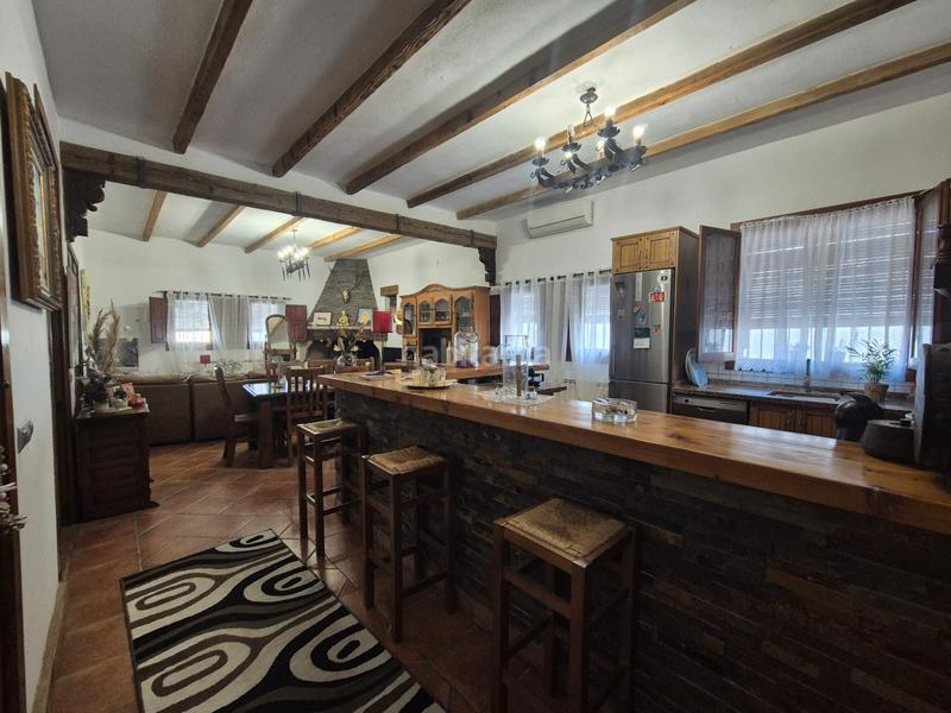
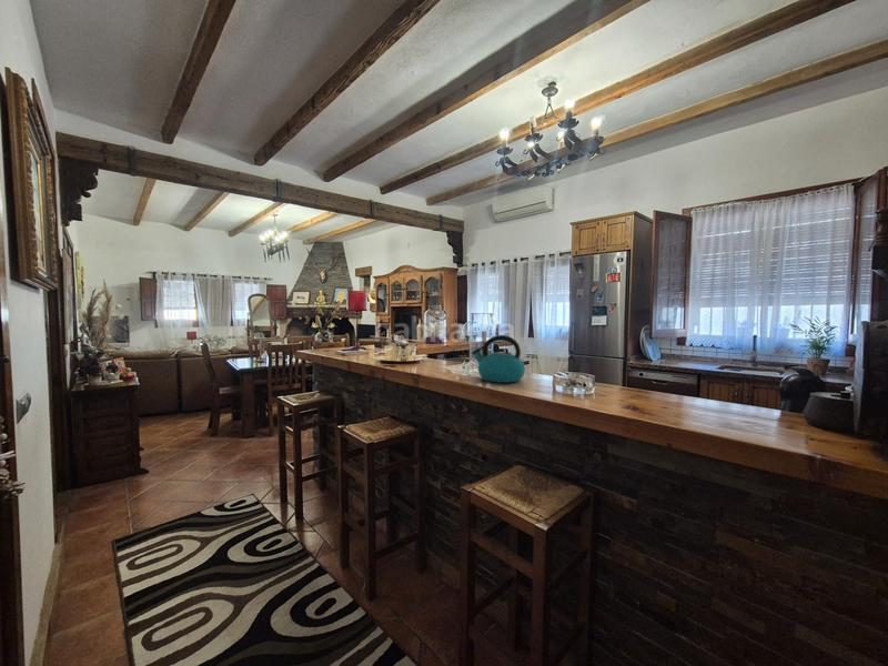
+ kettle [471,334,526,384]
